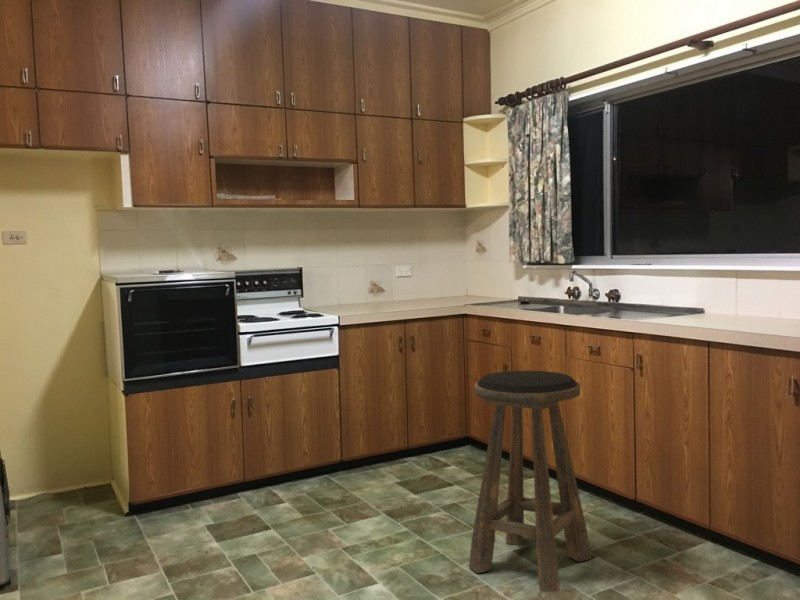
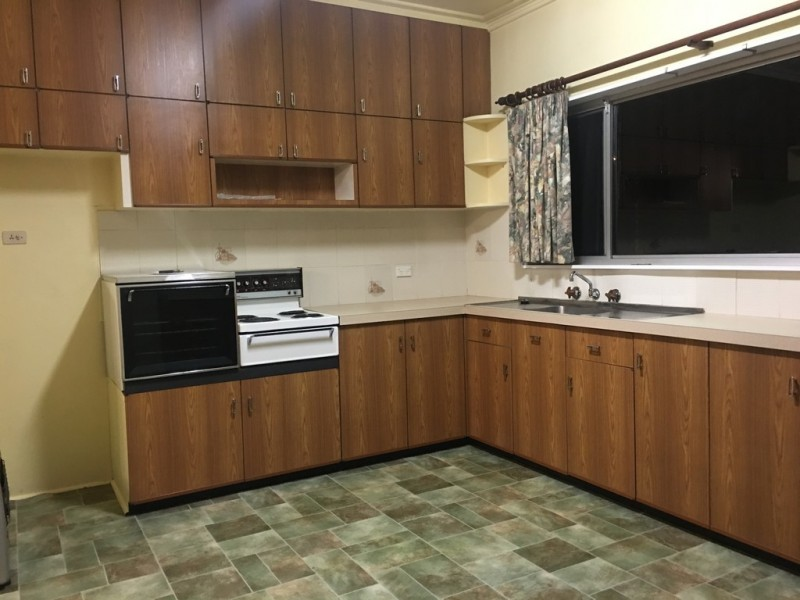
- stool [468,370,592,593]
